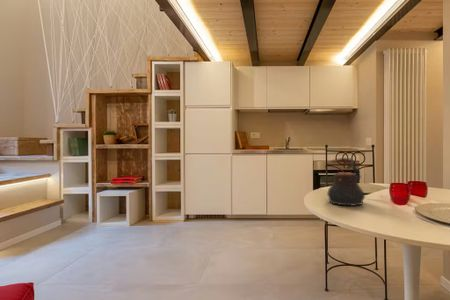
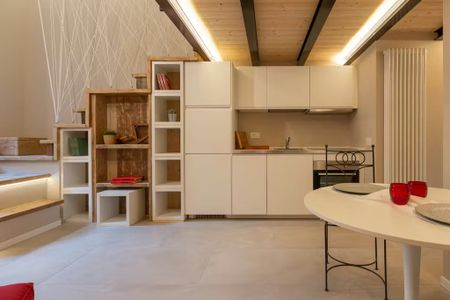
- teapot [326,157,366,207]
